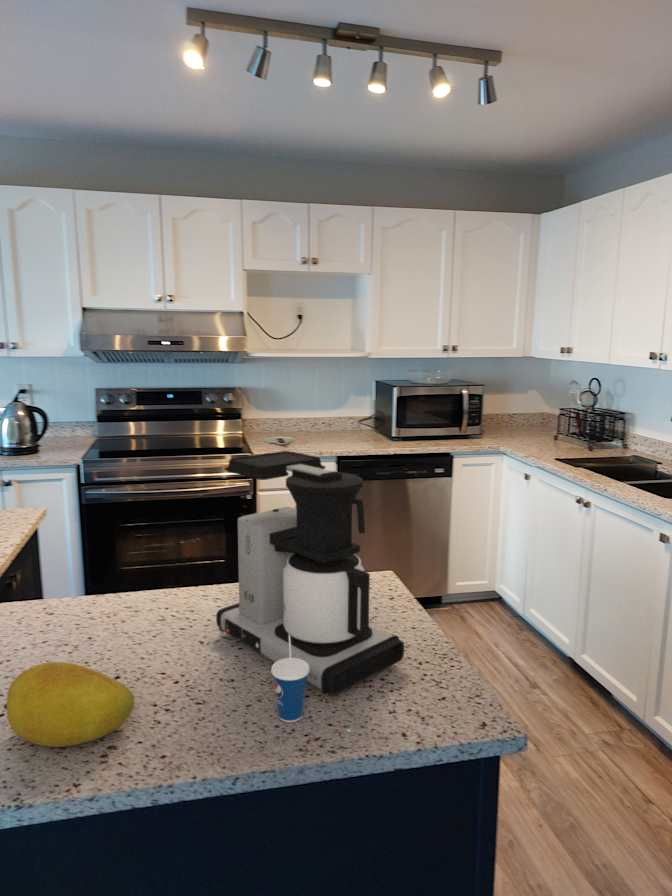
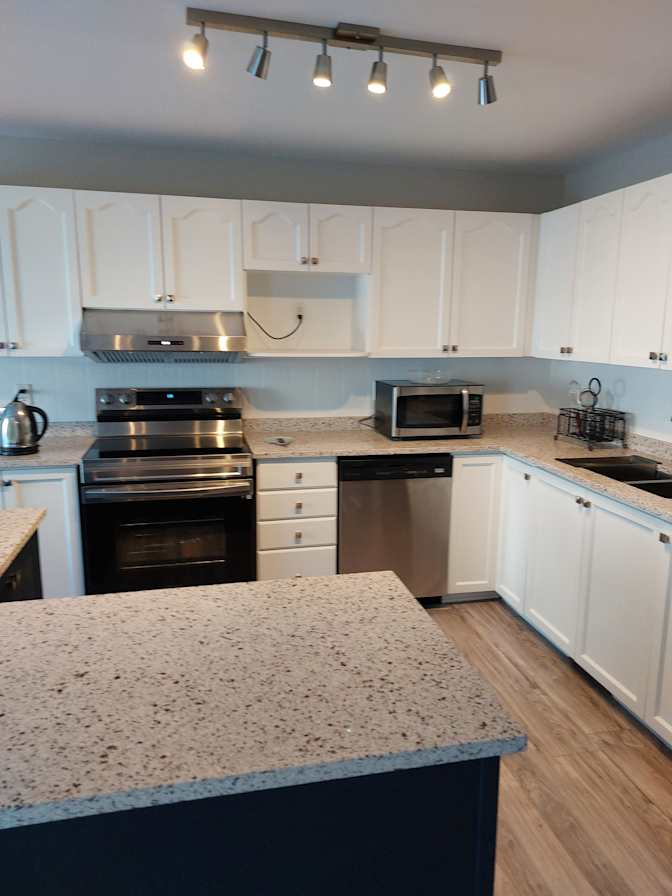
- cup [270,635,310,723]
- coffee maker [215,450,405,696]
- fruit [3,661,135,748]
